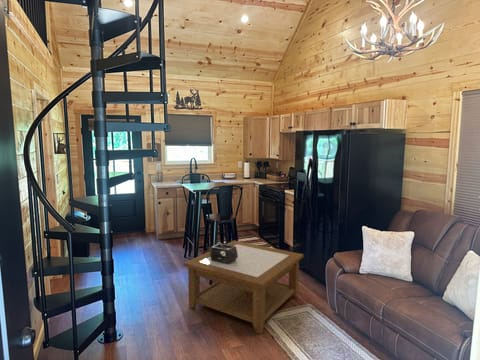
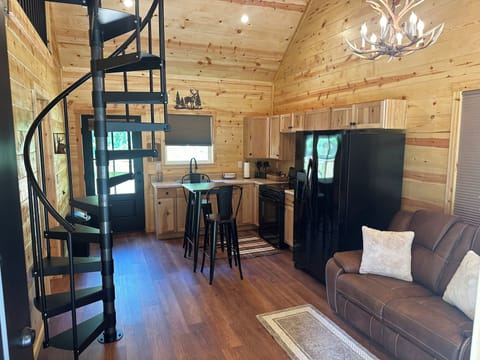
- lantern [208,242,238,264]
- coffee table [182,239,304,335]
